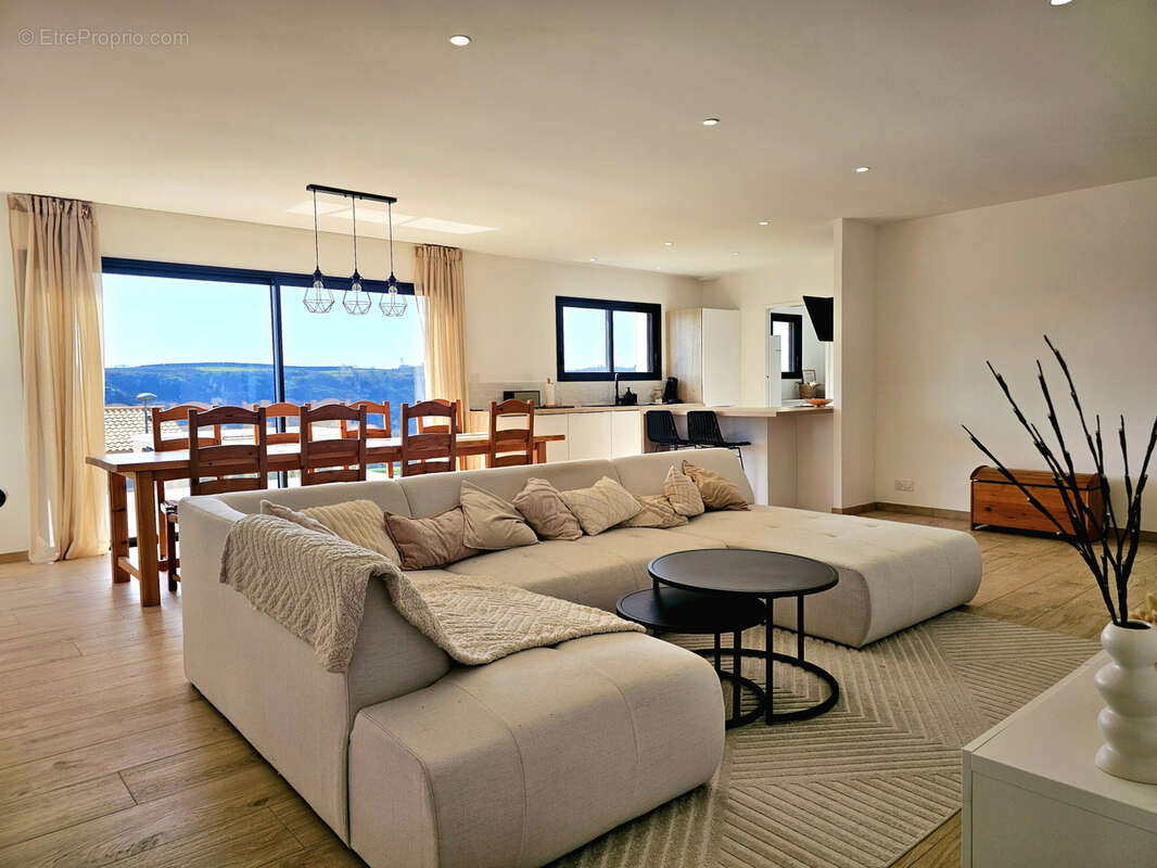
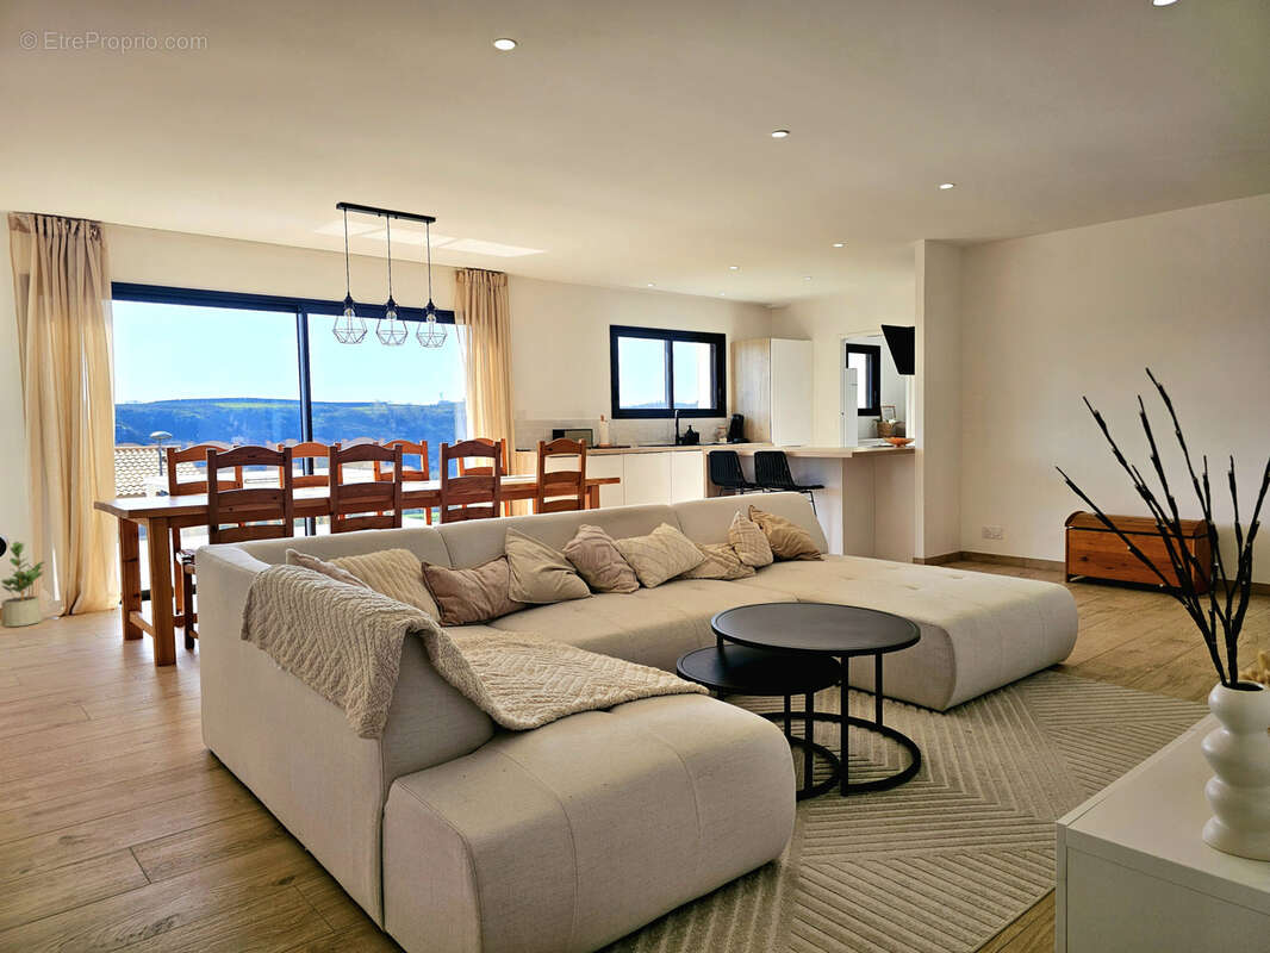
+ potted plant [0,541,46,628]
